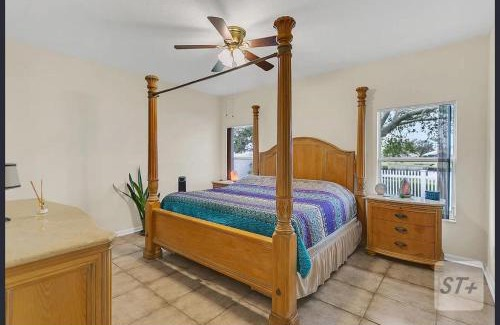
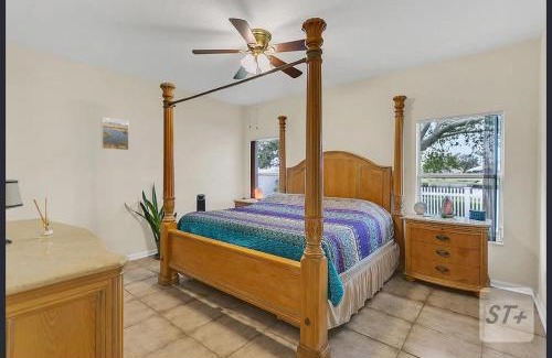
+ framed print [100,117,130,151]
